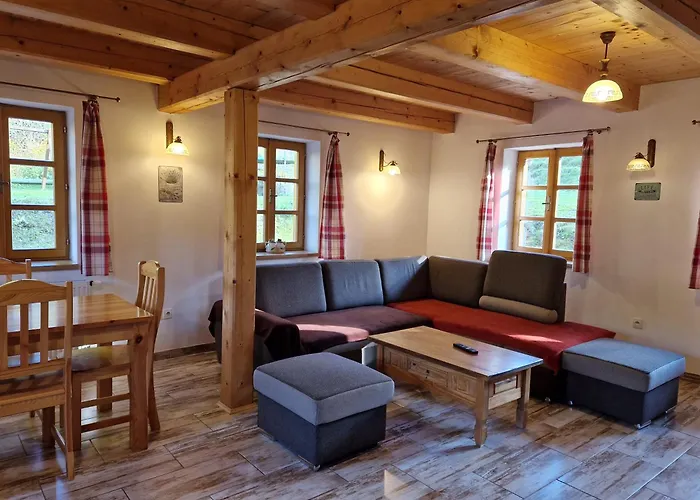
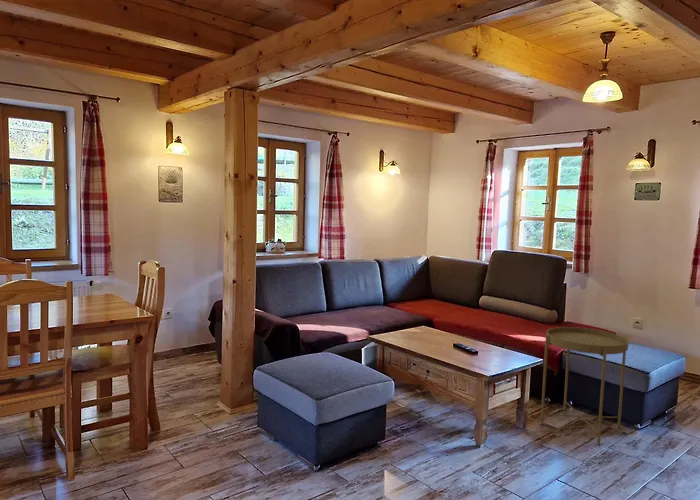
+ side table [539,326,630,445]
